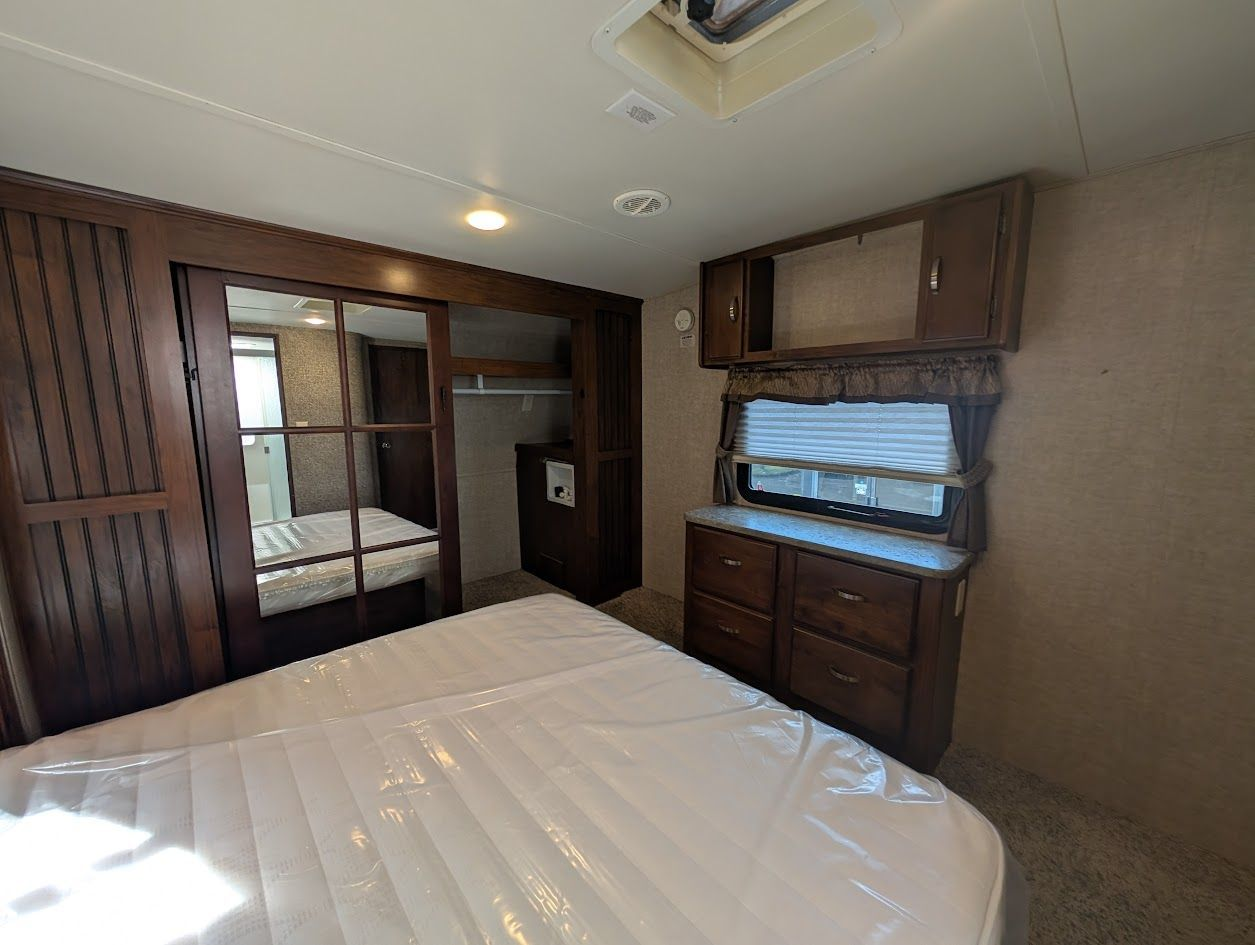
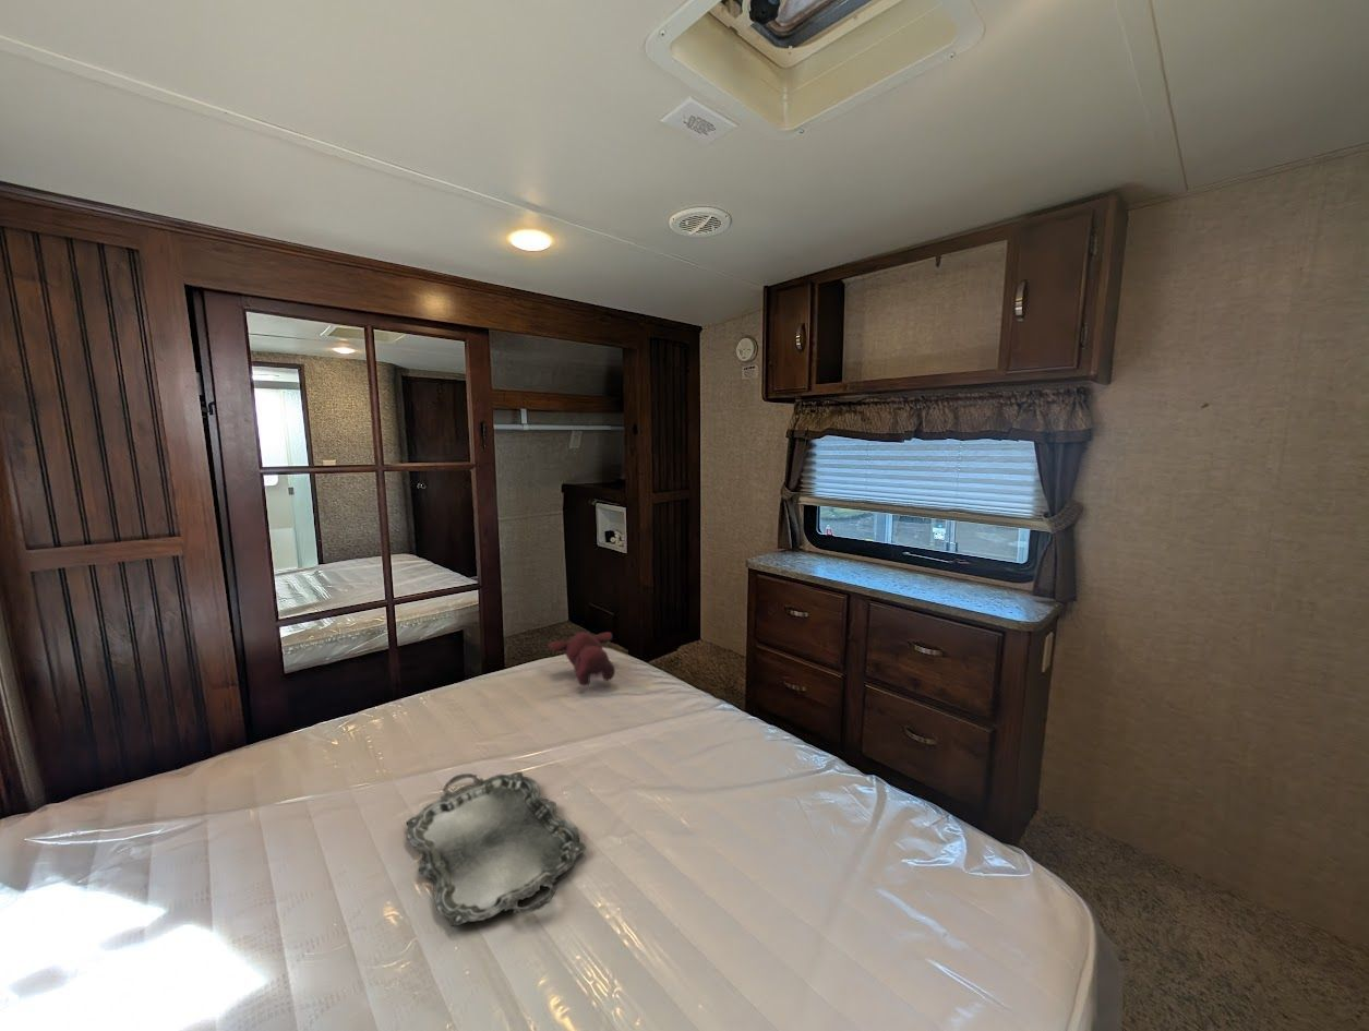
+ teddy bear [547,631,616,686]
+ serving tray [406,770,587,927]
